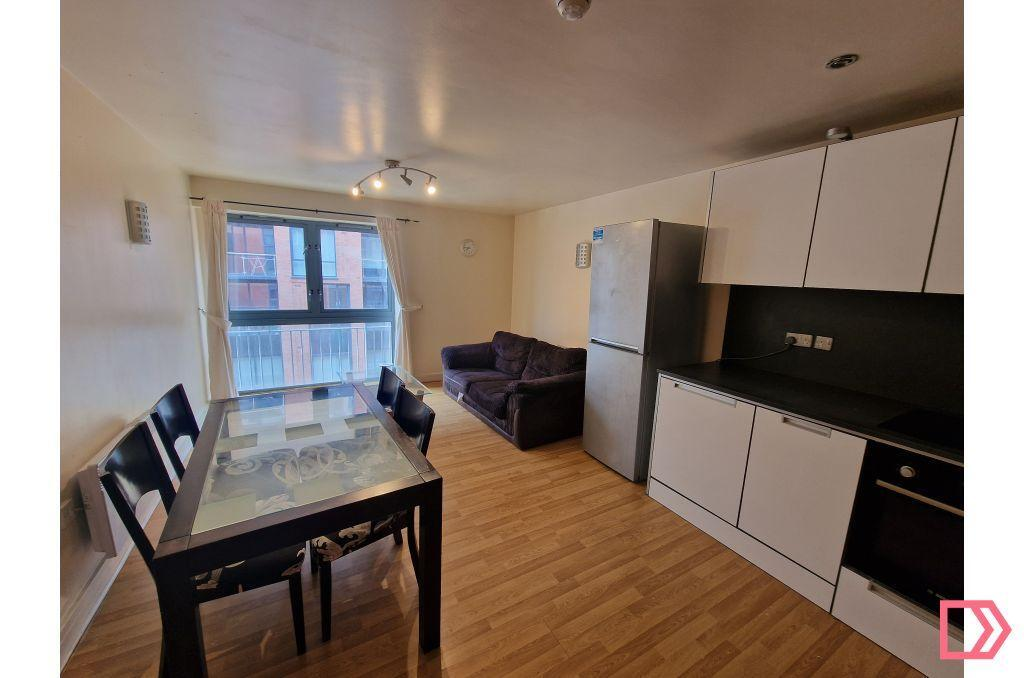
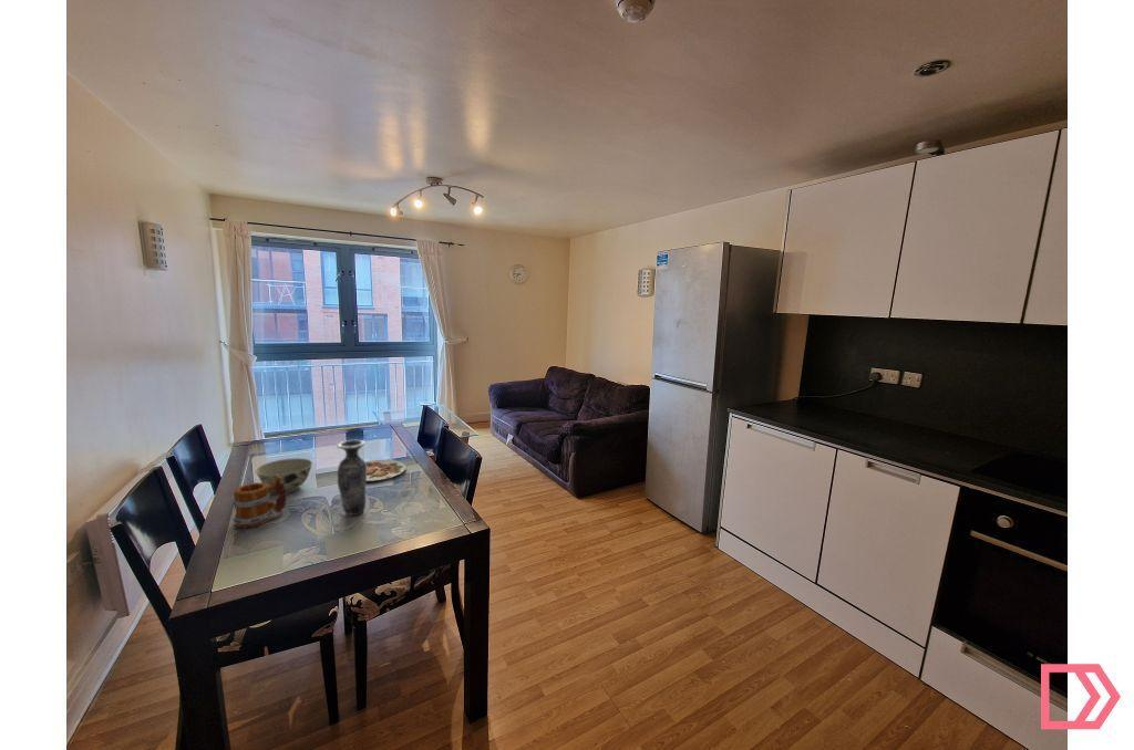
+ mug [231,476,288,529]
+ bowl [255,457,313,493]
+ plate [364,459,406,482]
+ vase [336,439,368,517]
